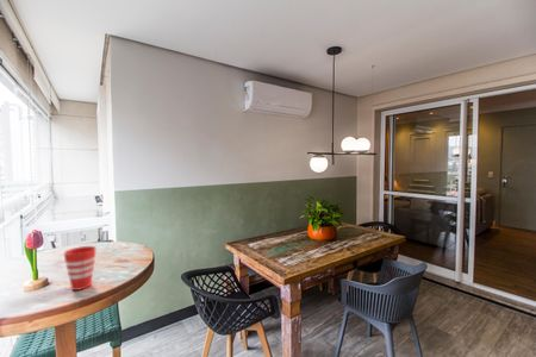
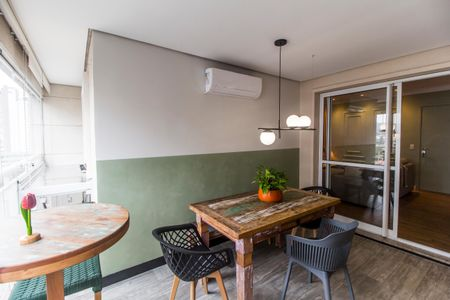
- cup [63,245,98,292]
